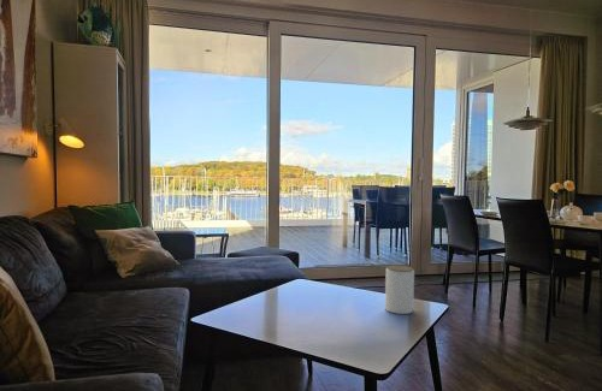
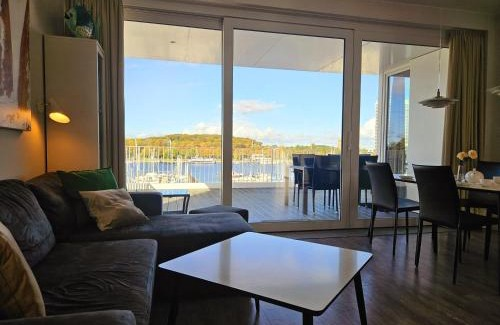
- jar [384,263,415,315]
